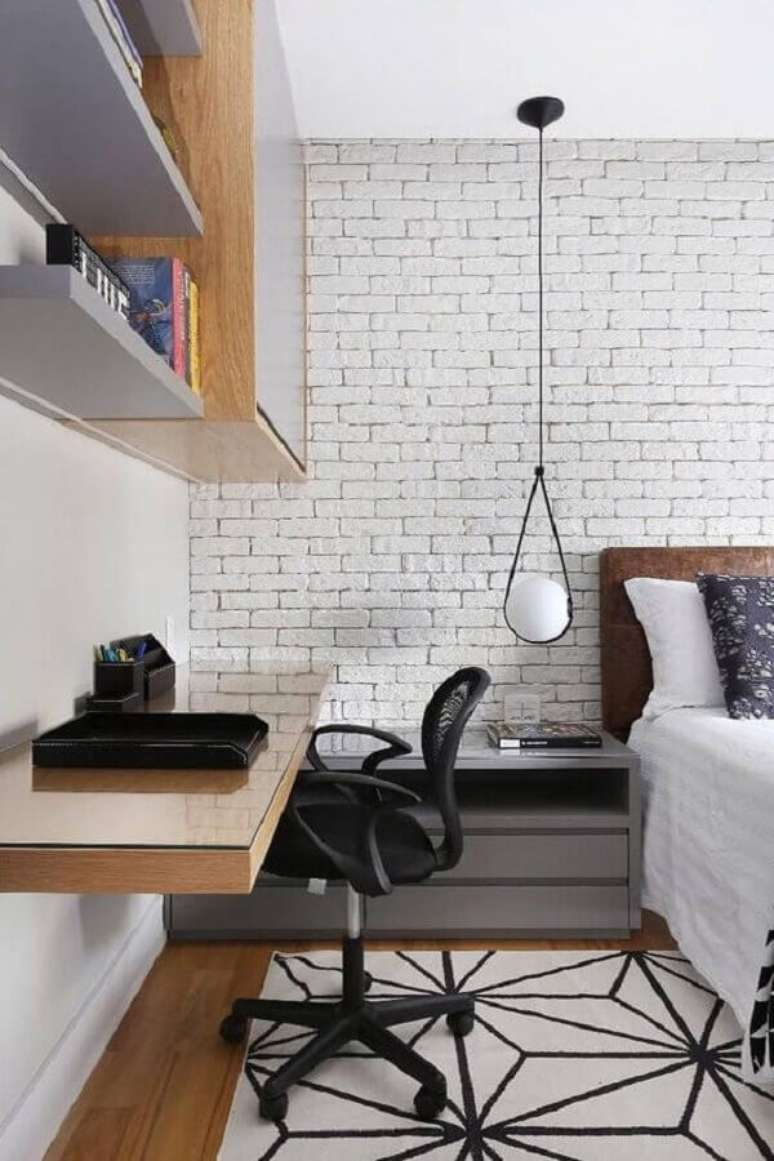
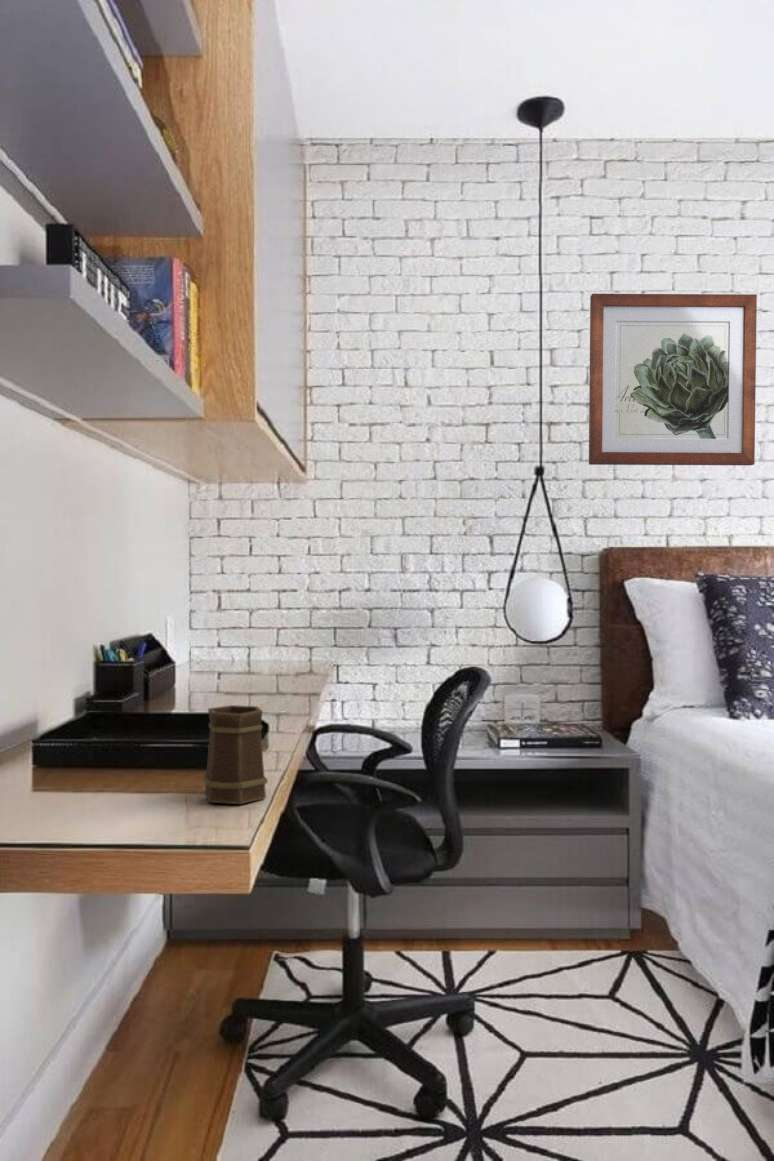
+ wall art [588,293,758,466]
+ mug [202,704,269,805]
